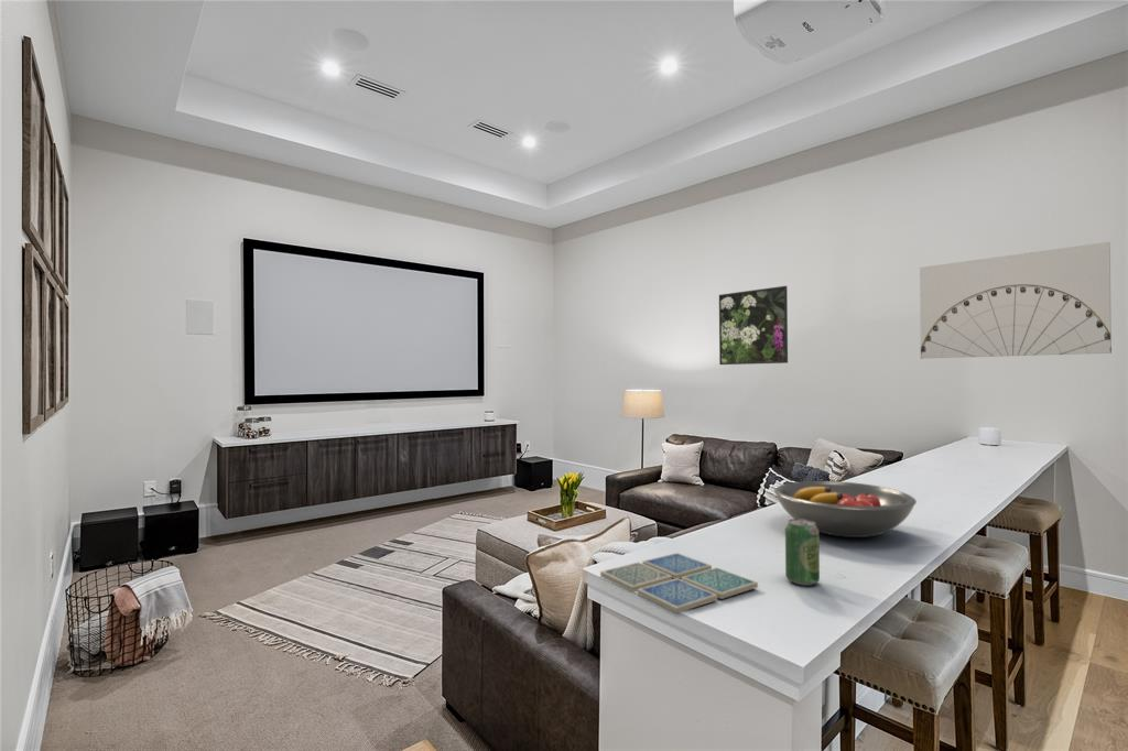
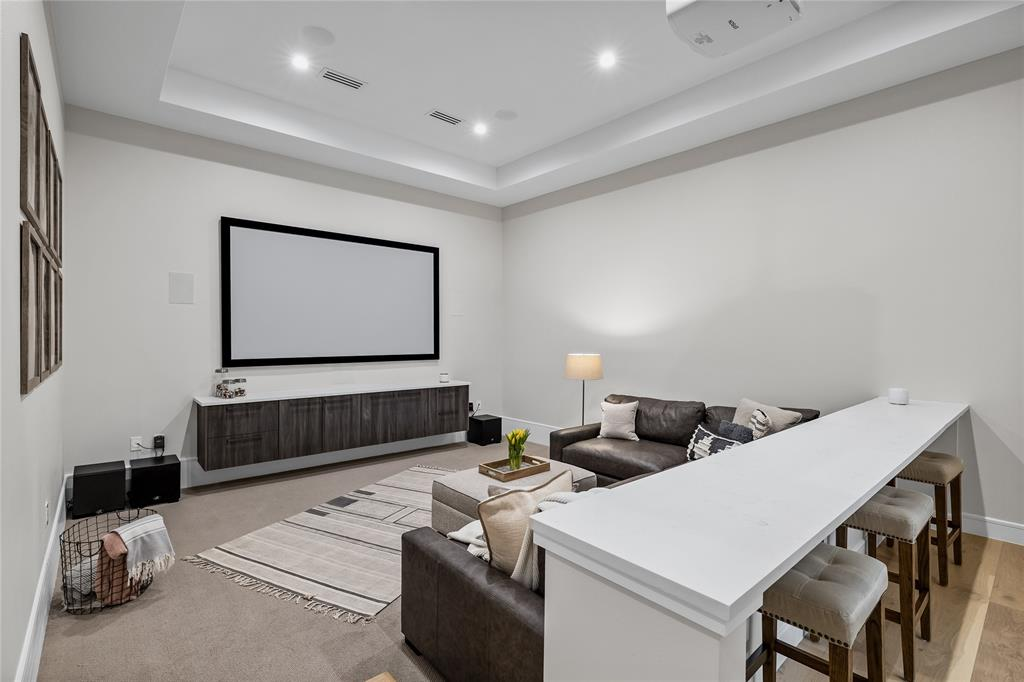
- drink coaster [599,552,759,614]
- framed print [718,285,789,366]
- beverage can [784,518,821,587]
- wall art [919,241,1113,360]
- fruit bowl [773,480,918,538]
